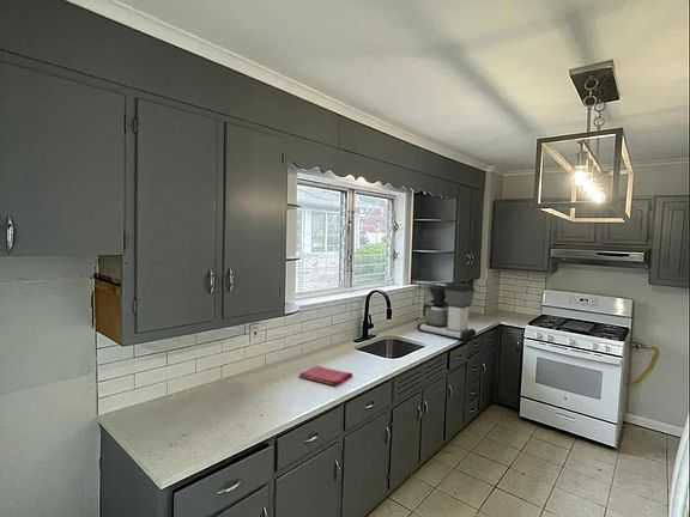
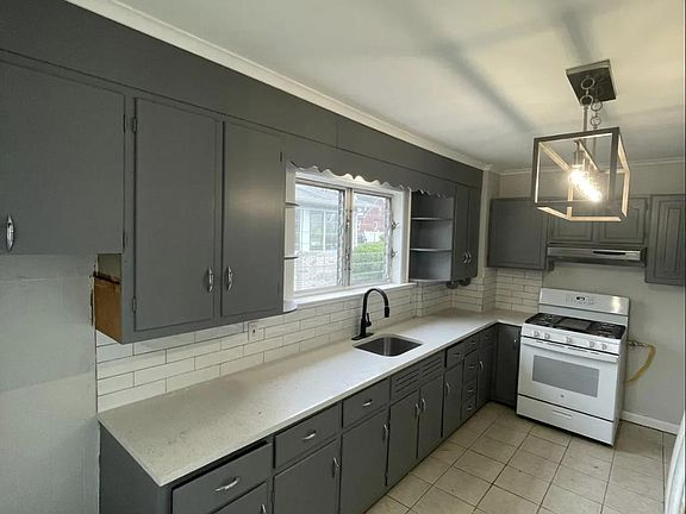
- coffee maker [416,281,477,342]
- dish towel [298,365,353,388]
